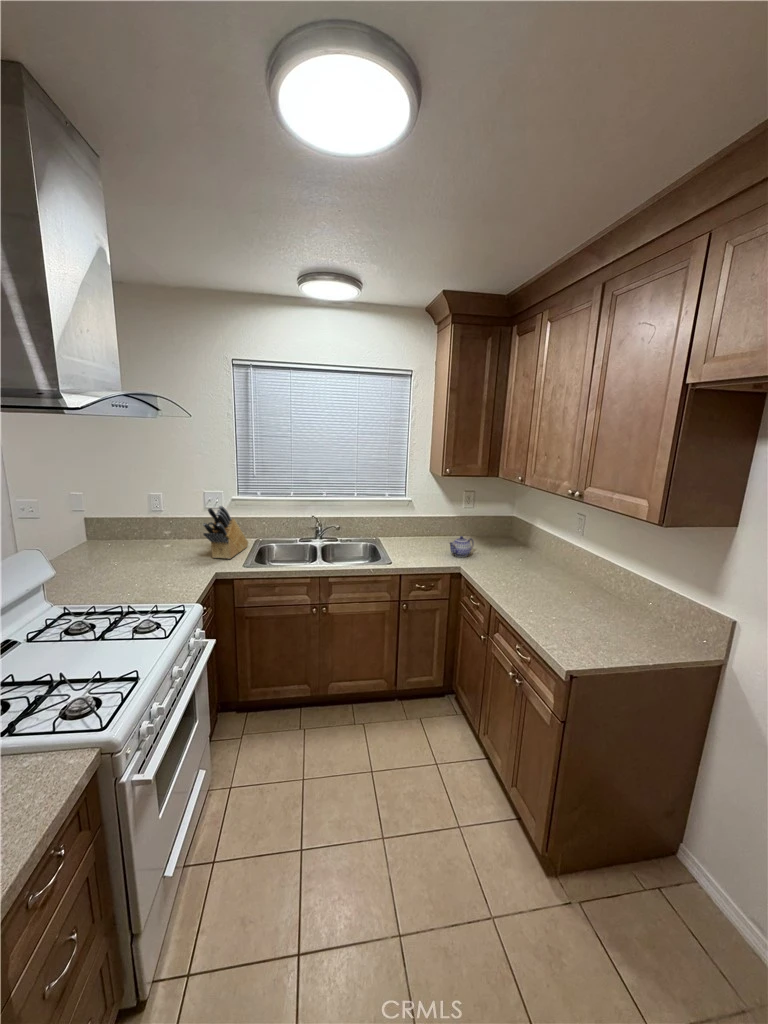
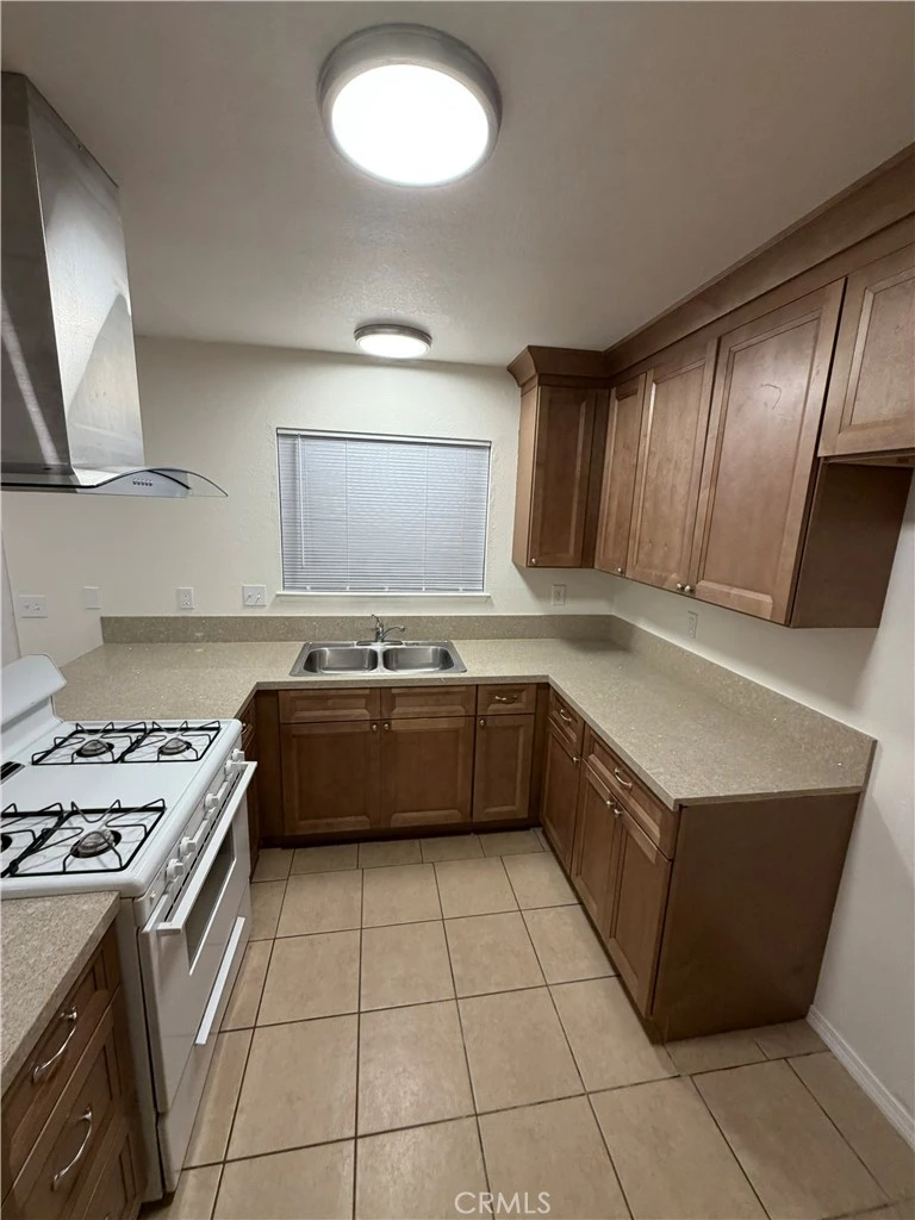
- knife block [202,505,249,560]
- teapot [448,535,475,558]
